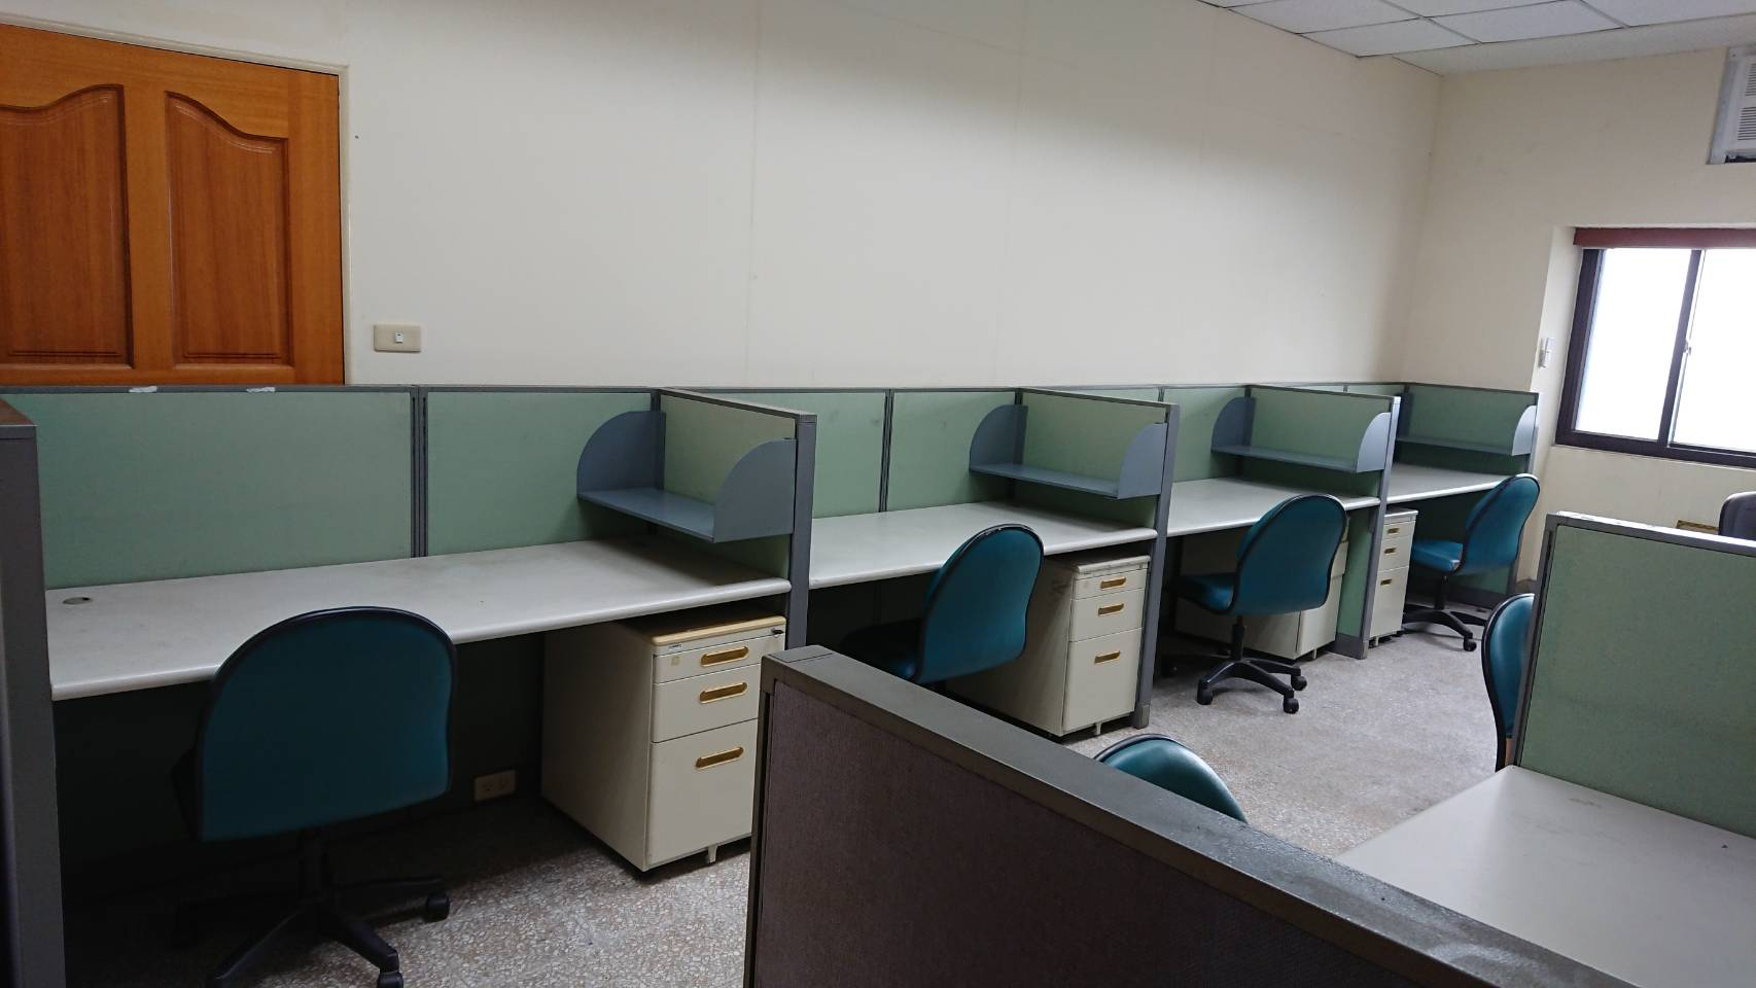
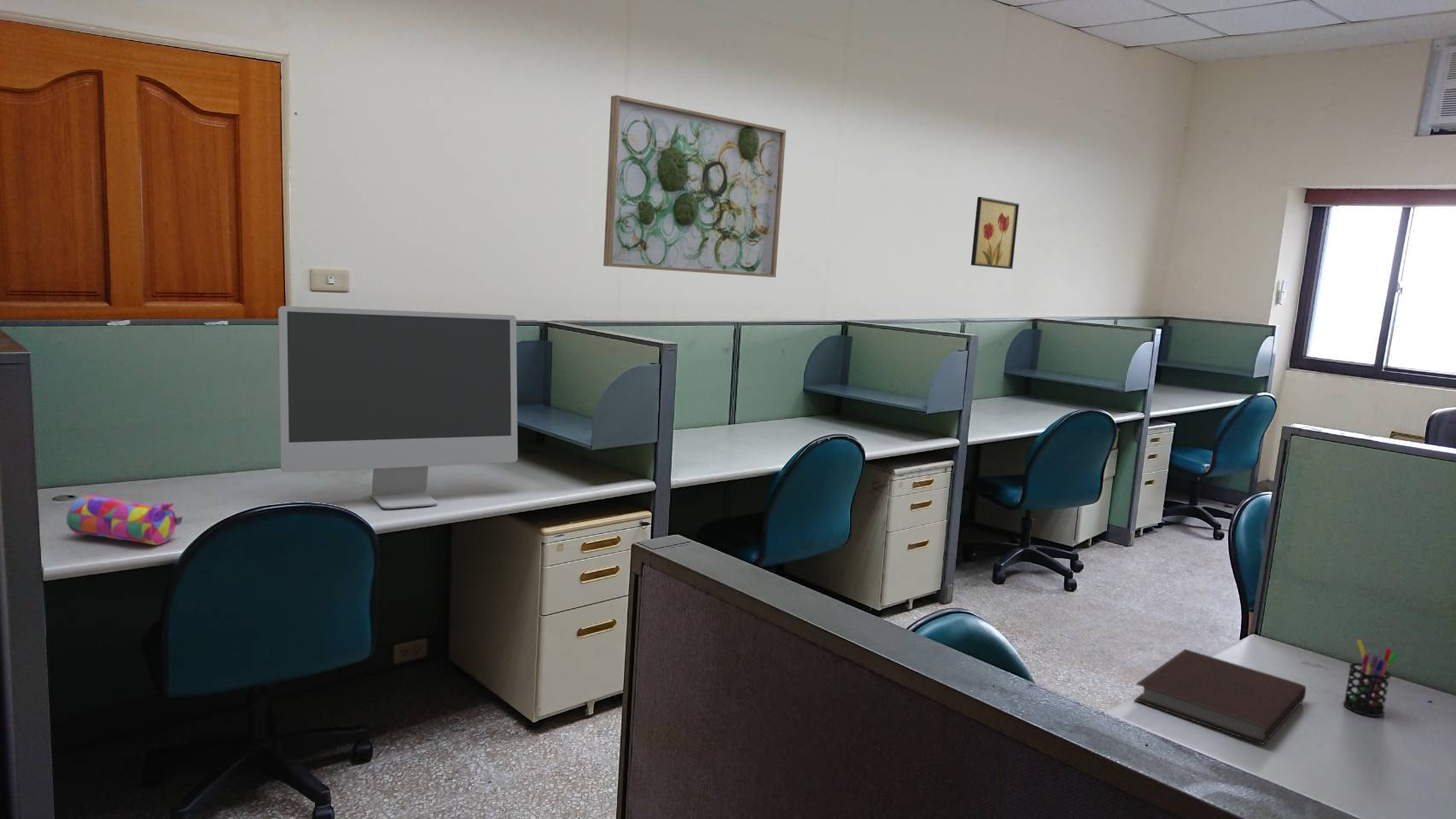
+ wall art [970,196,1020,270]
+ pen holder [1342,639,1400,717]
+ wall art [603,95,787,278]
+ notebook [1133,648,1307,745]
+ computer monitor [277,305,519,509]
+ pencil case [66,494,183,546]
